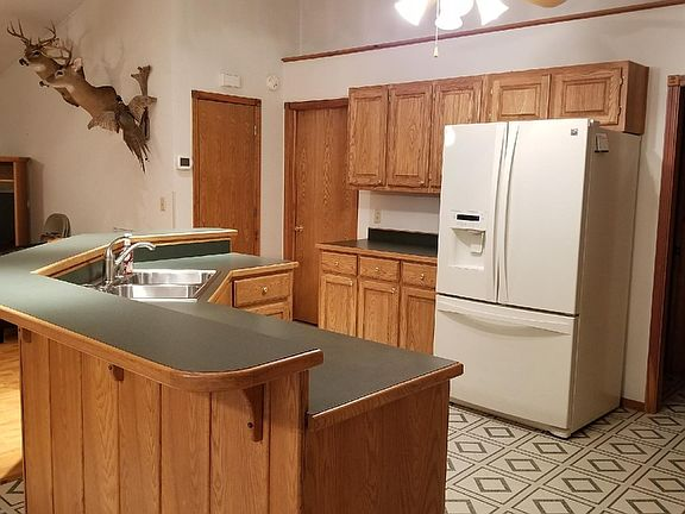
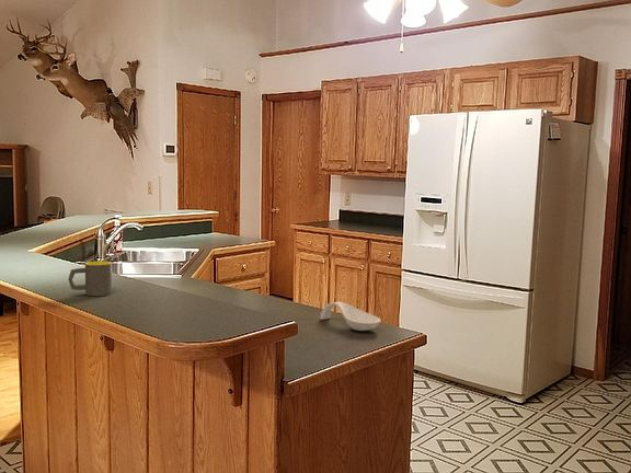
+ spoon rest [320,301,381,332]
+ mug [67,261,113,297]
